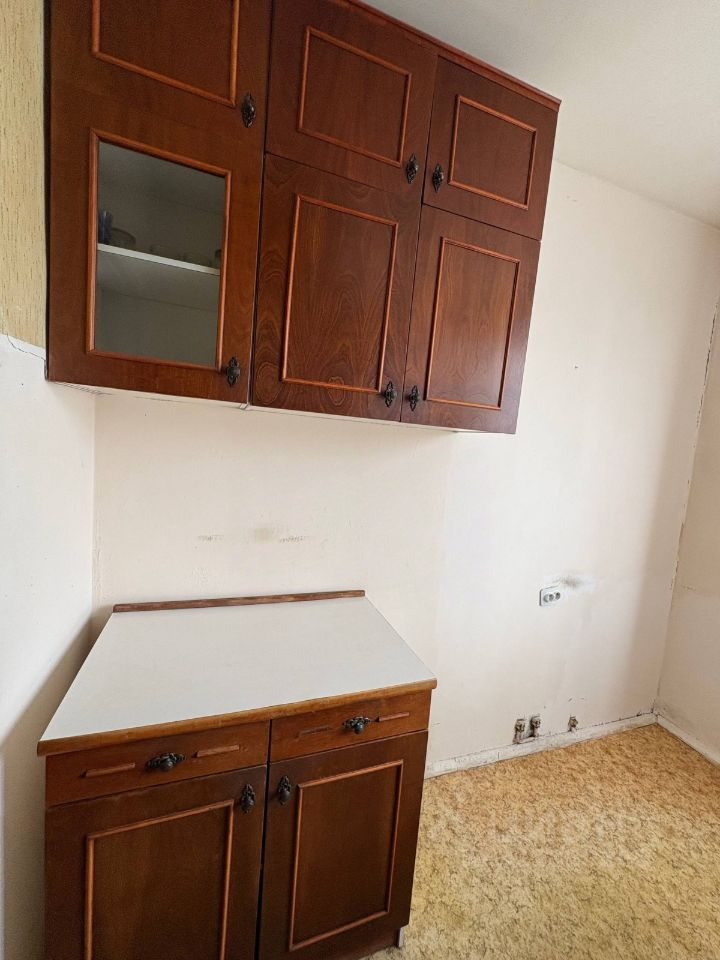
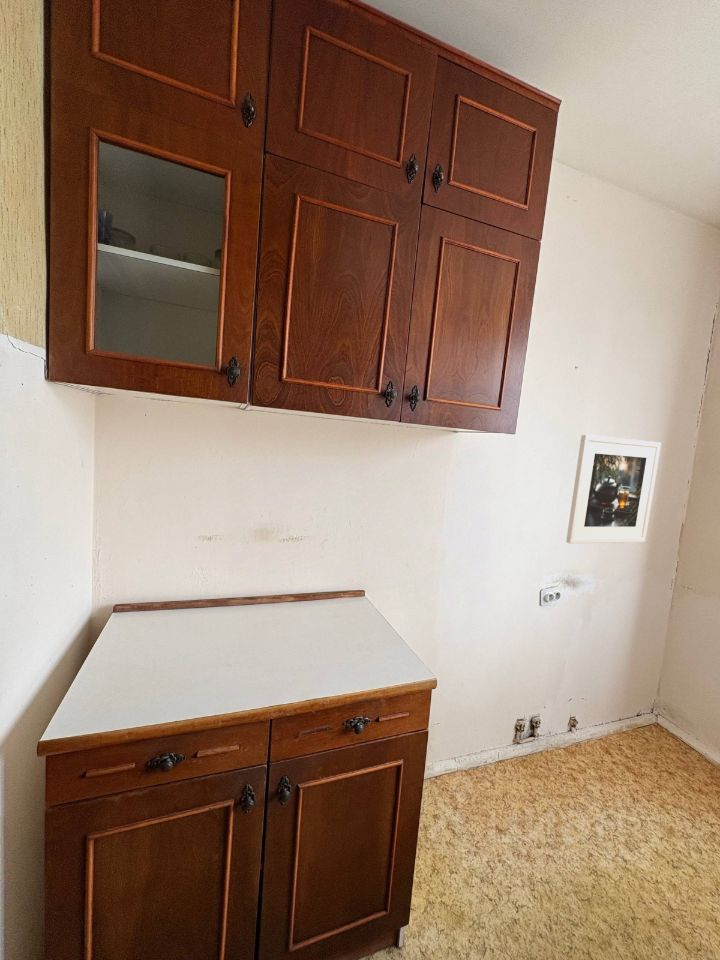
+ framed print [565,434,662,545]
